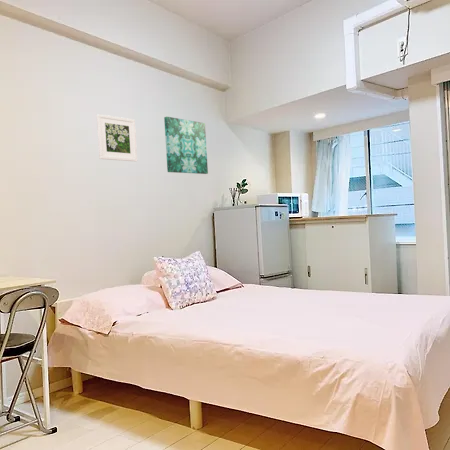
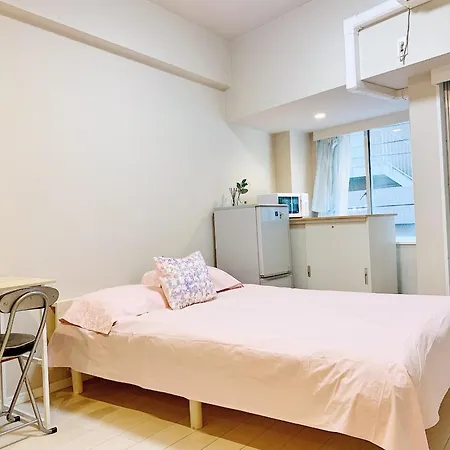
- wall art [163,116,209,175]
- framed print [96,113,138,162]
